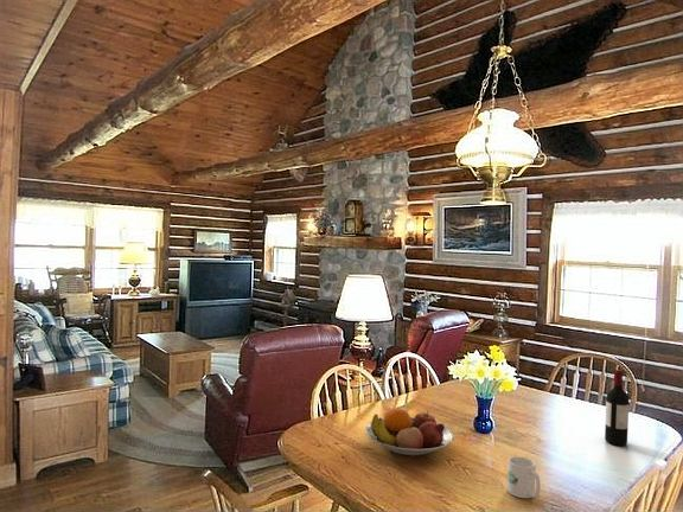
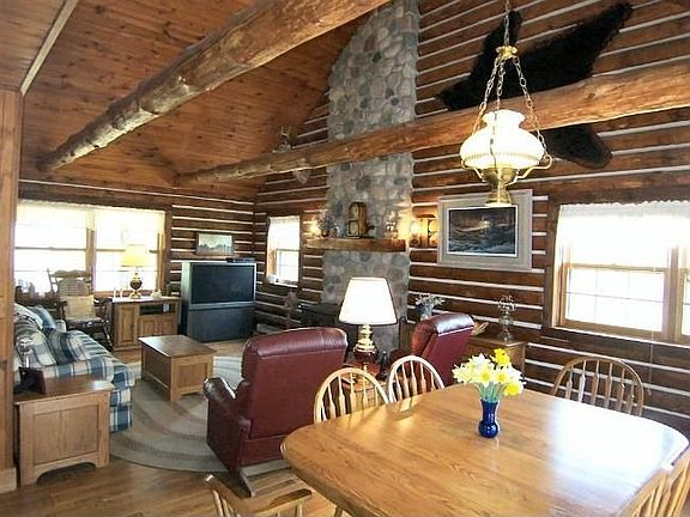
- wine bottle [604,369,630,447]
- fruit bowl [364,408,455,456]
- mug [506,455,542,499]
